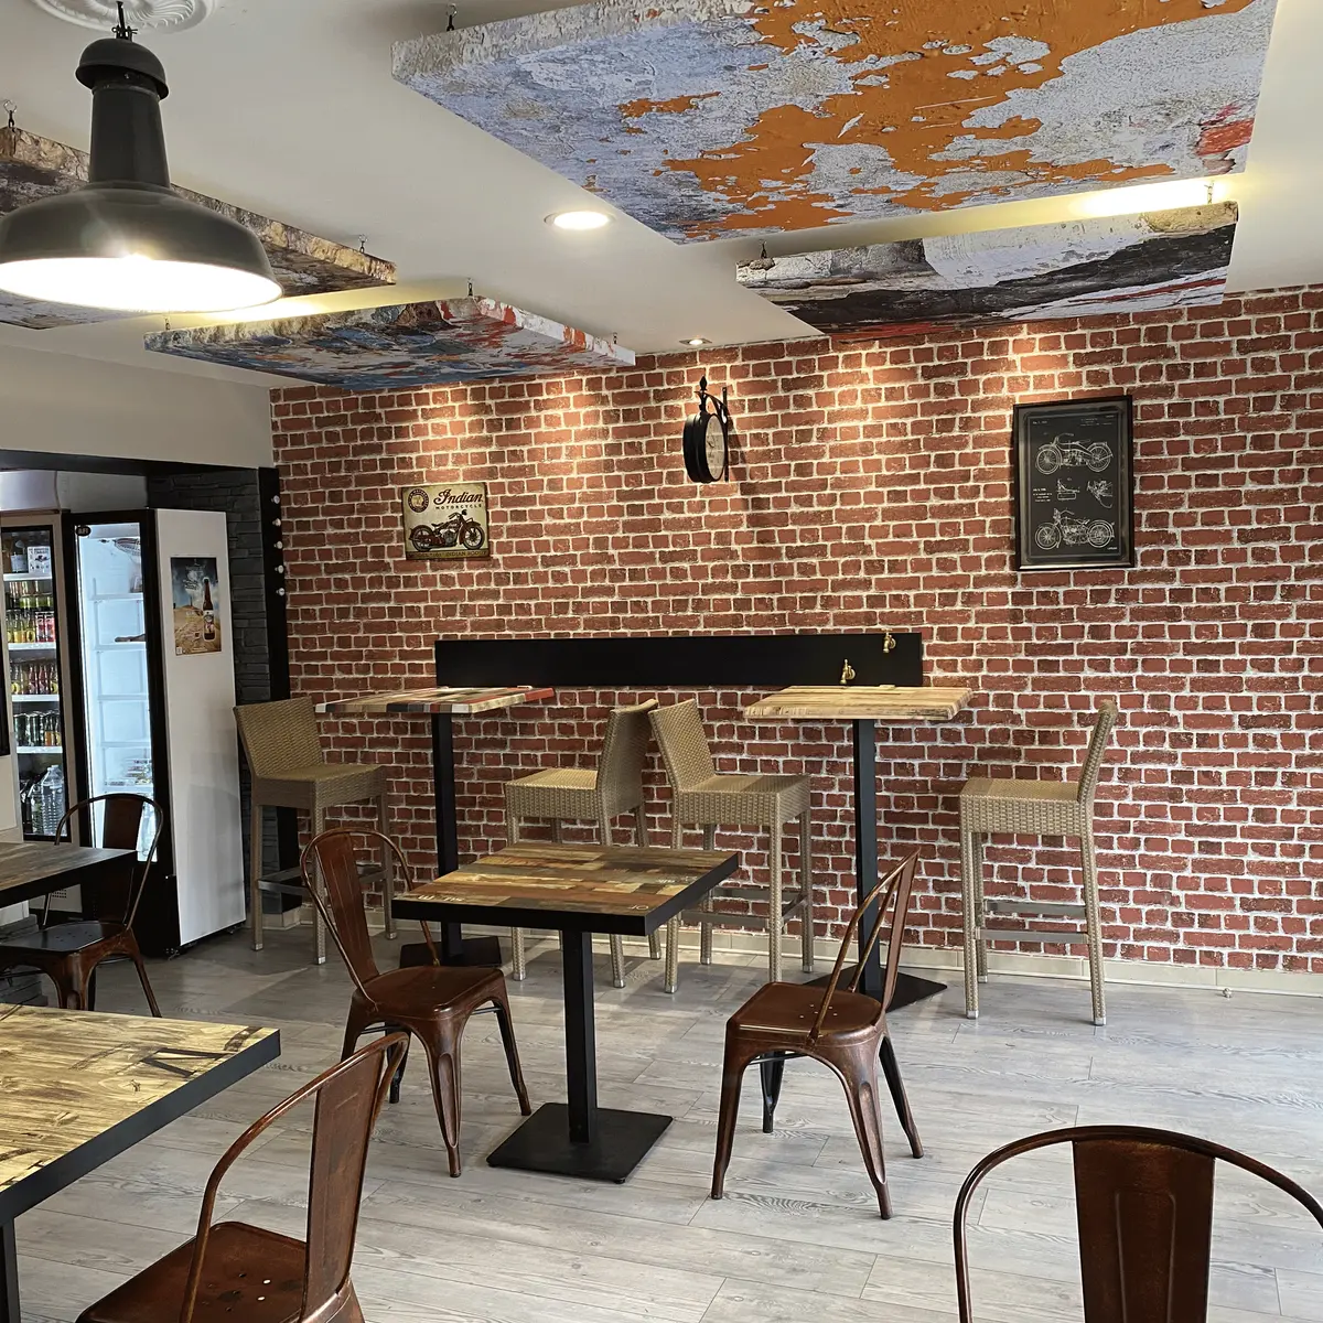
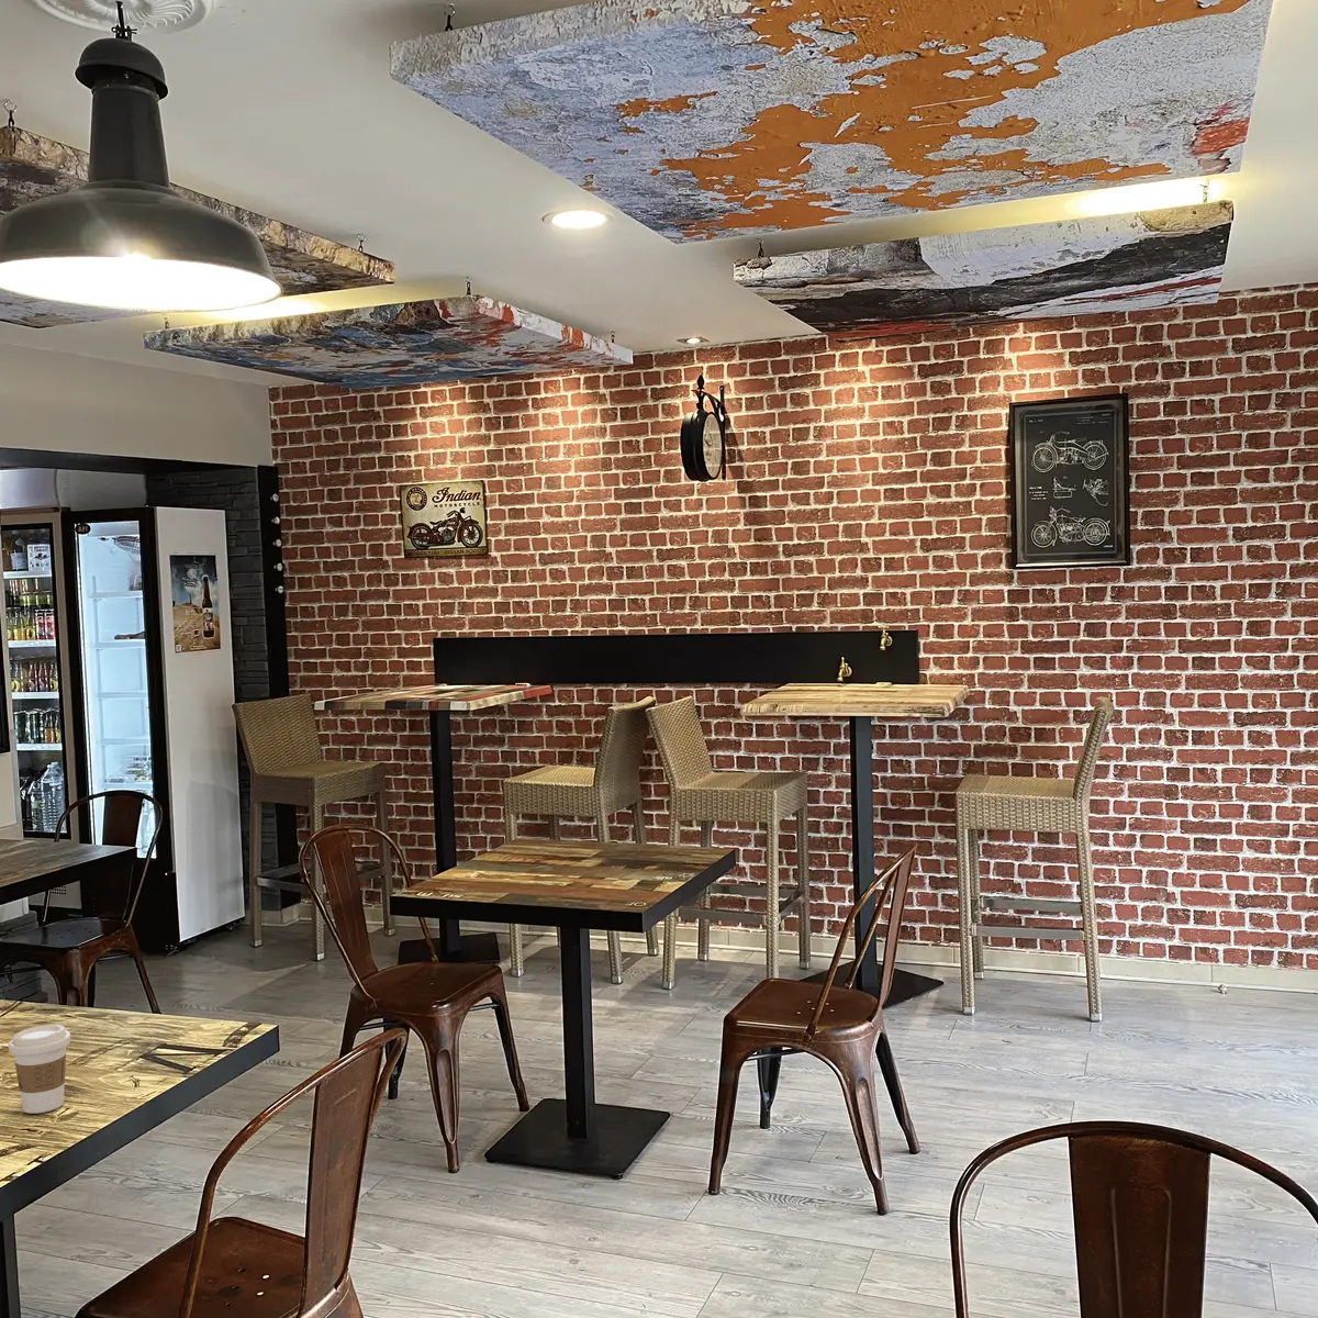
+ coffee cup [7,1024,71,1115]
